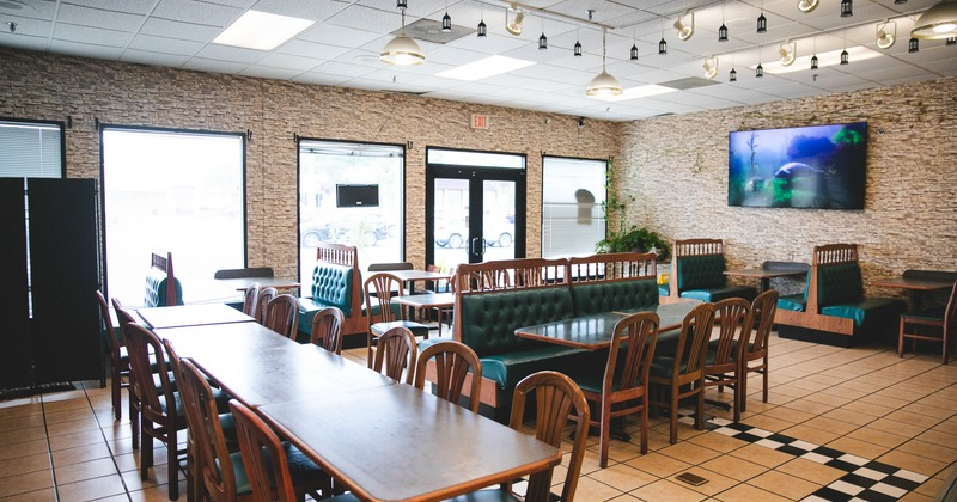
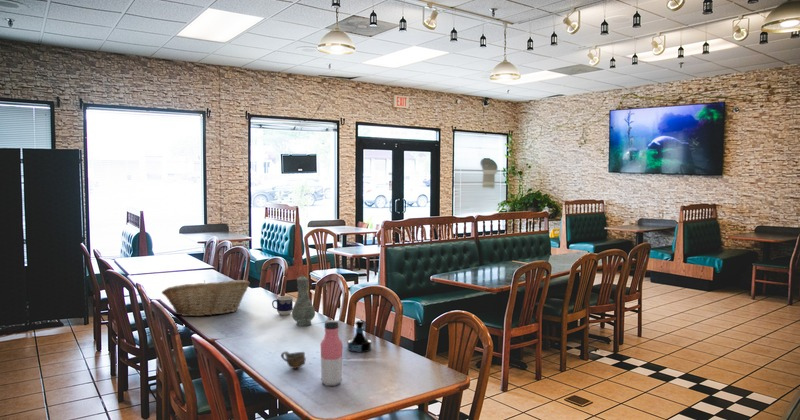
+ water bottle [320,319,344,387]
+ cup [271,295,294,316]
+ tequila bottle [347,319,372,354]
+ fruit basket [161,279,251,317]
+ cup [280,350,307,370]
+ vase [291,274,316,327]
